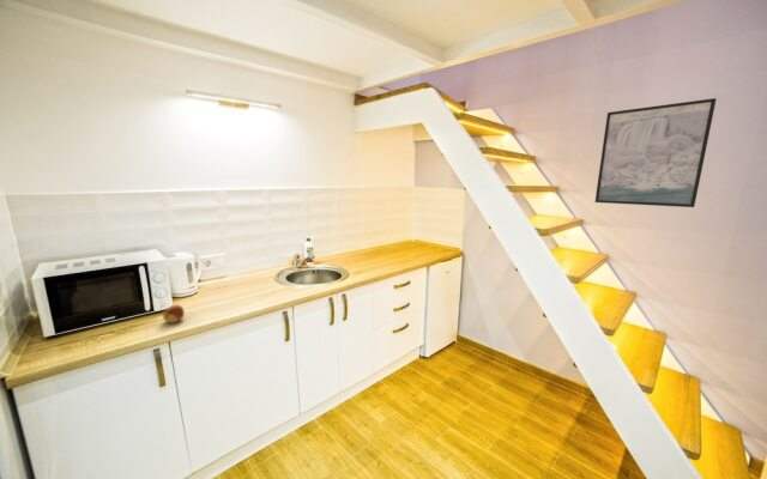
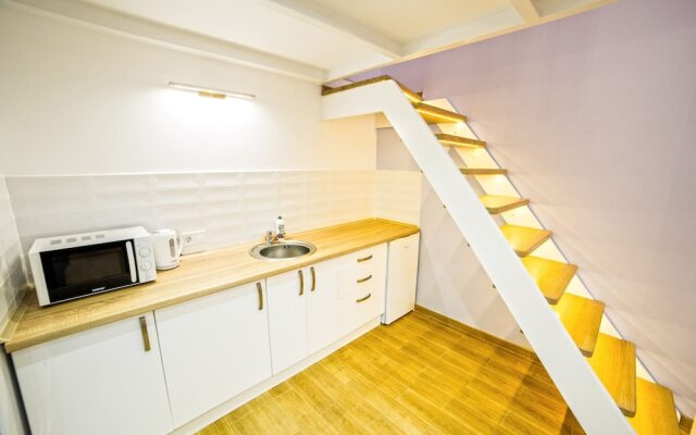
- fruit [162,303,186,325]
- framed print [594,97,718,208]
